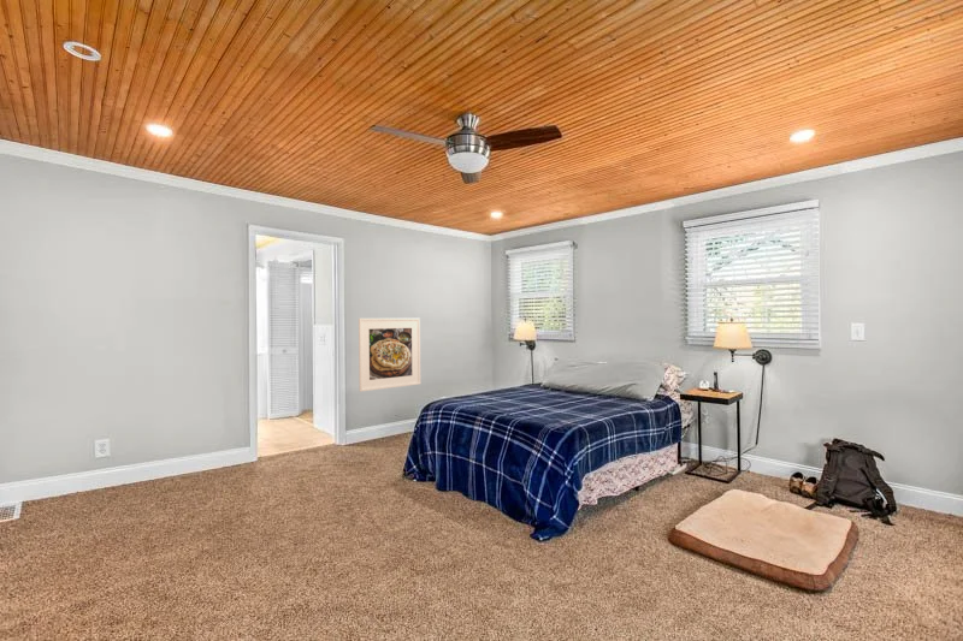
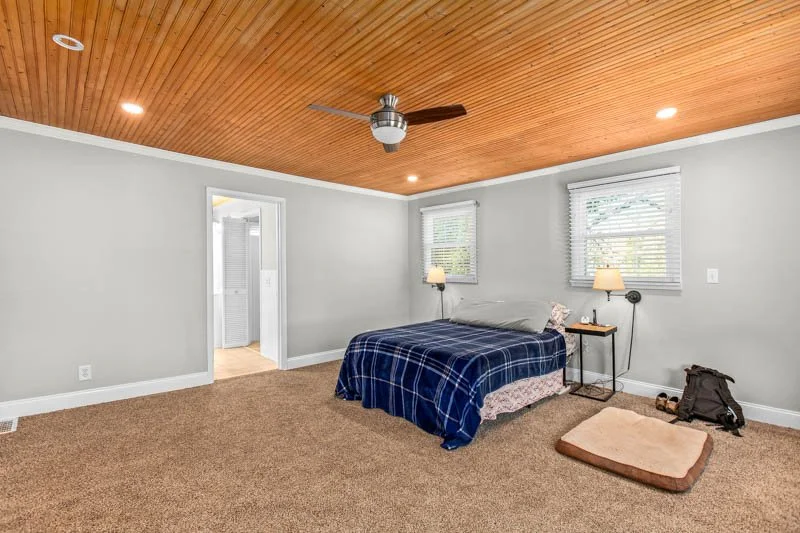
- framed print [358,317,421,393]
